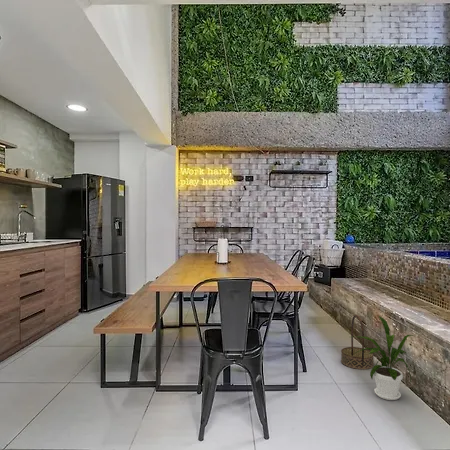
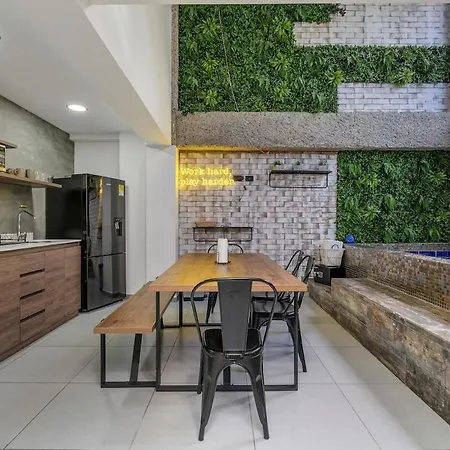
- basket [340,314,375,370]
- house plant [354,315,414,401]
